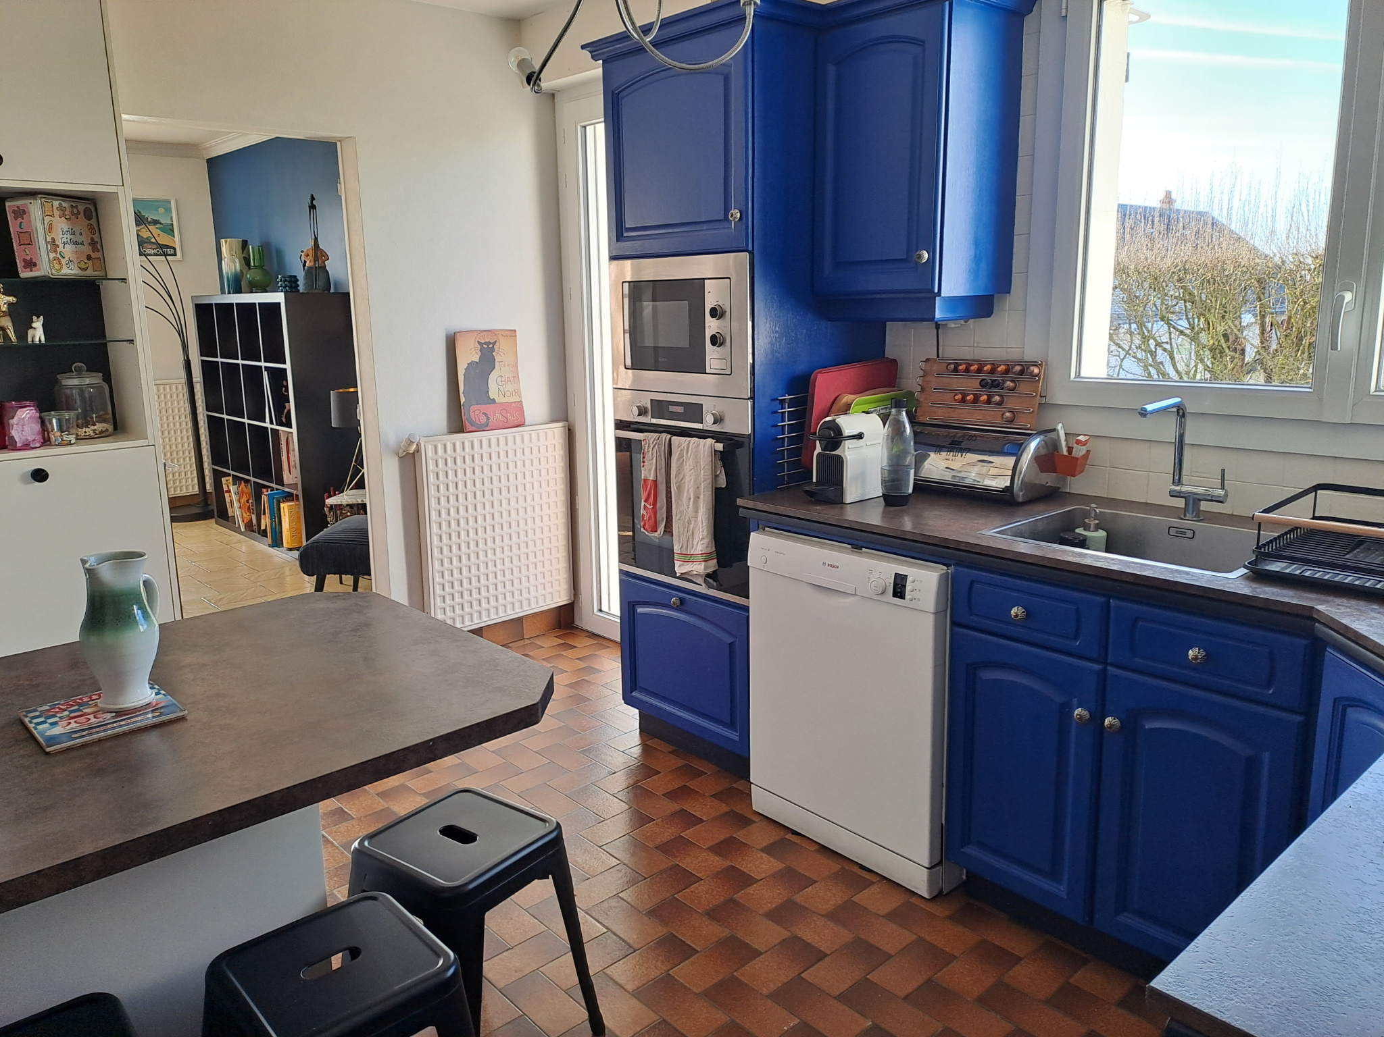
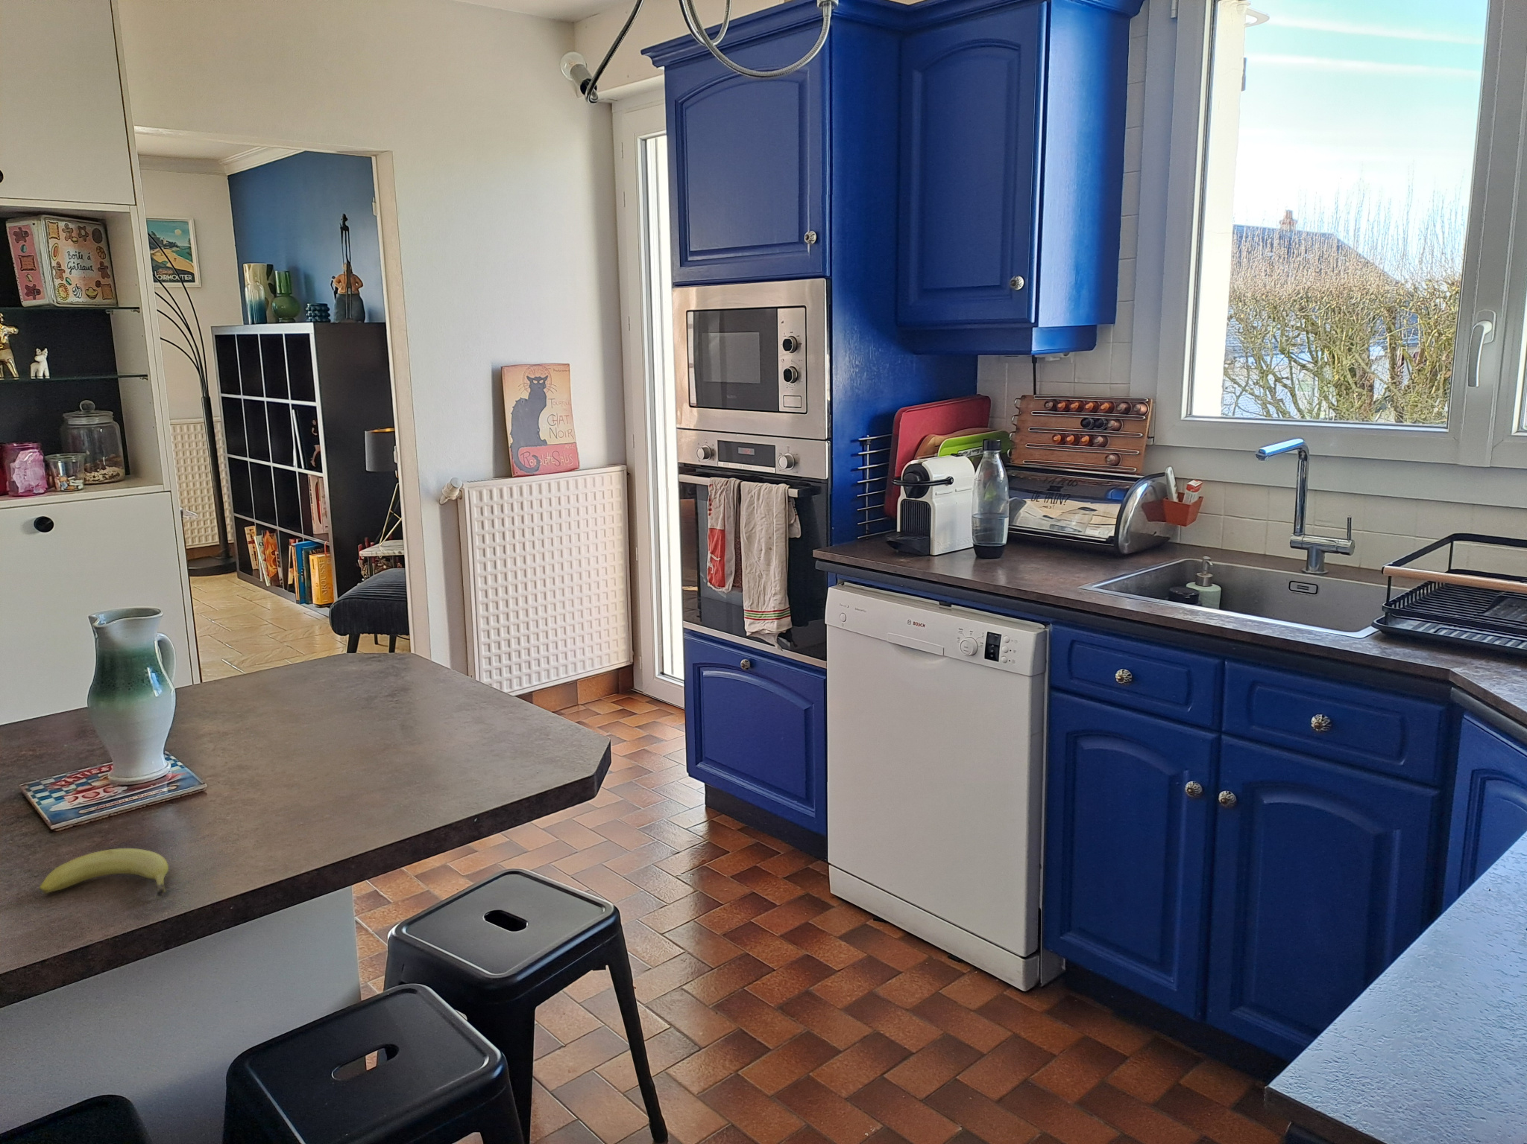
+ fruit [37,847,170,896]
